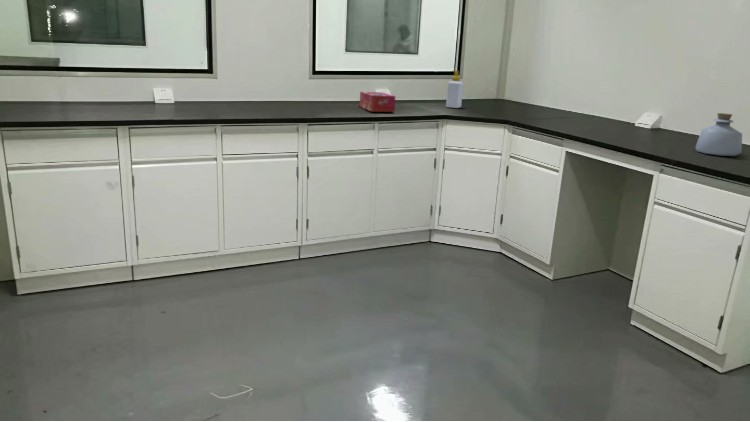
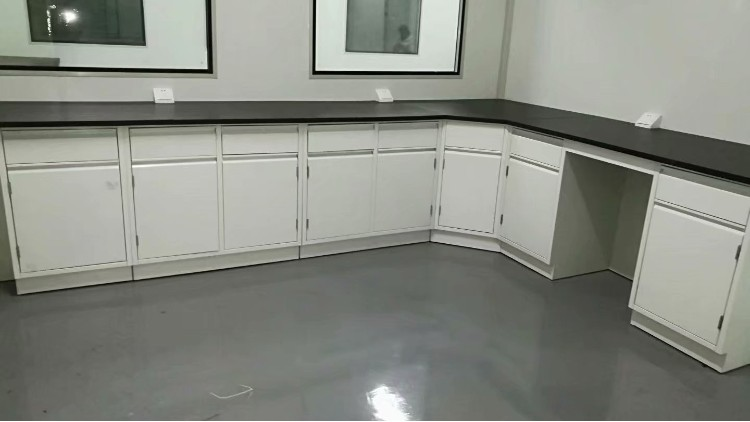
- tissue box [359,91,396,113]
- bottle [695,112,743,157]
- soap bottle [445,70,464,109]
